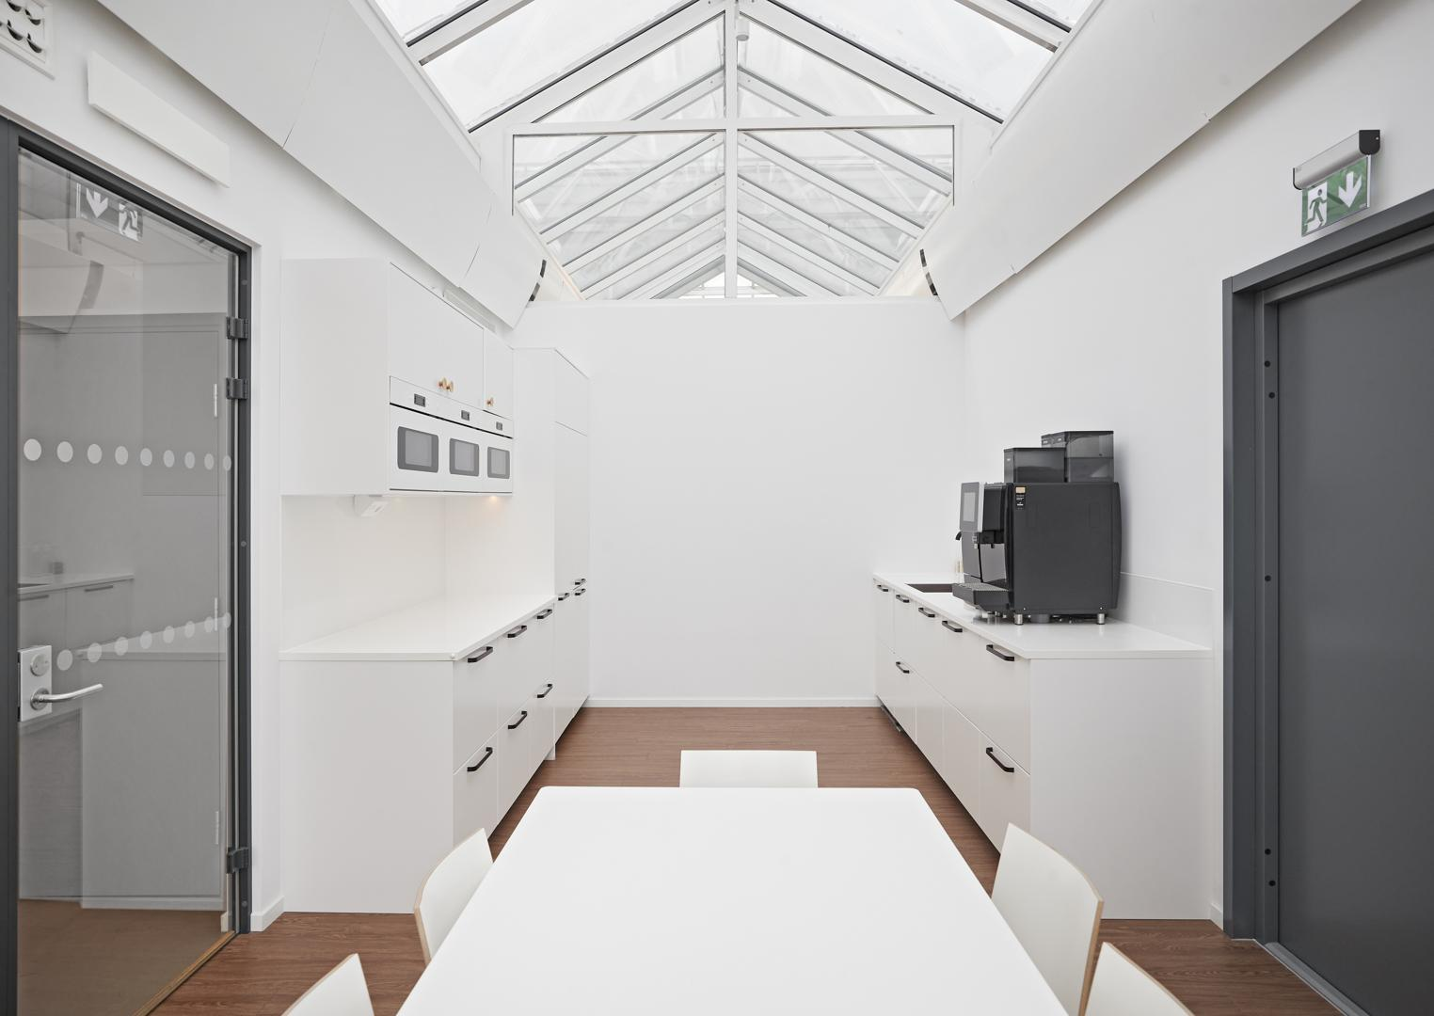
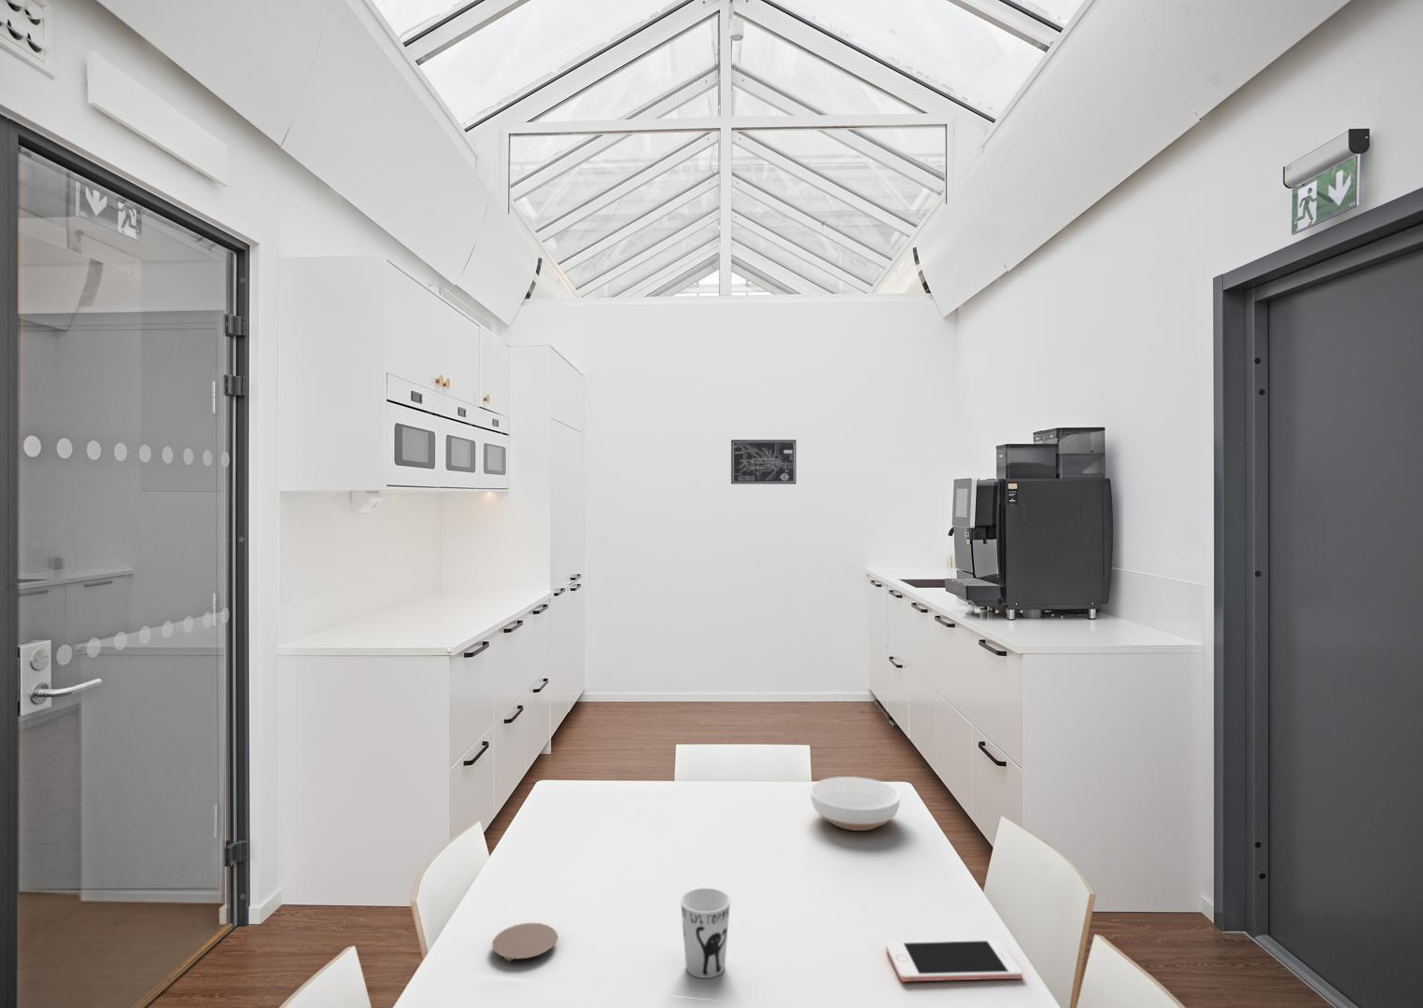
+ bowl [810,776,901,831]
+ cell phone [885,939,1024,983]
+ wall art [730,439,798,485]
+ coaster [491,922,559,962]
+ cup [680,887,731,979]
